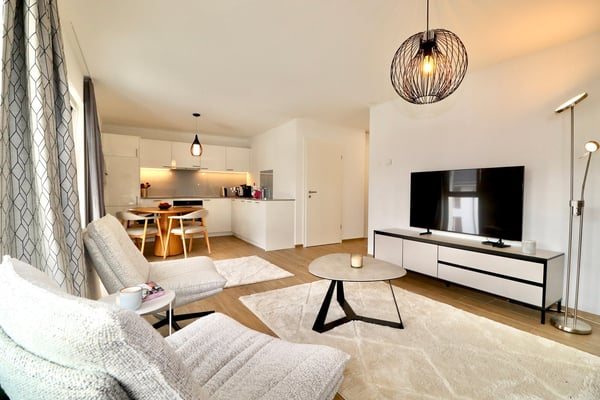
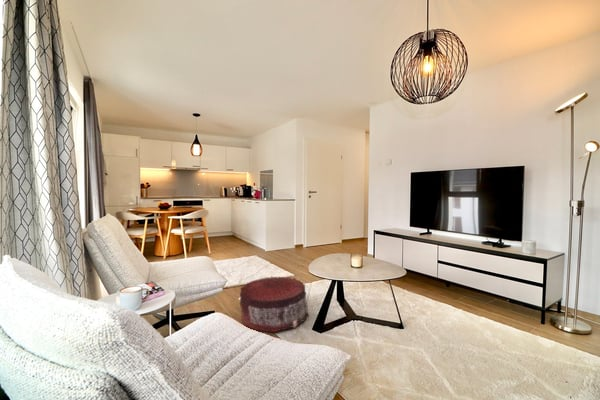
+ pouf [239,276,310,333]
